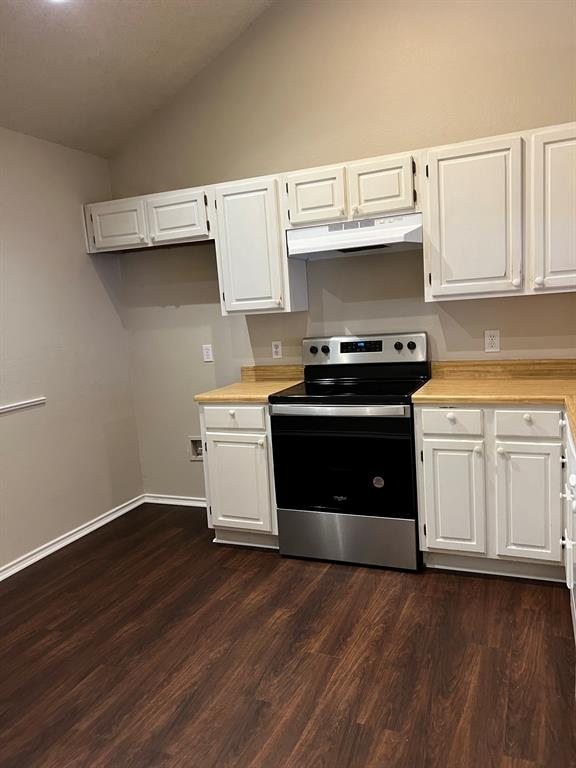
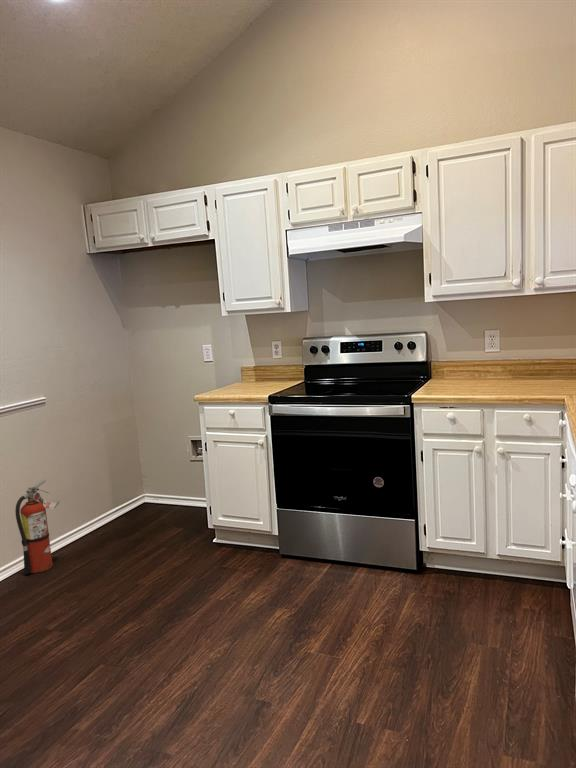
+ fire extinguisher [14,477,60,575]
